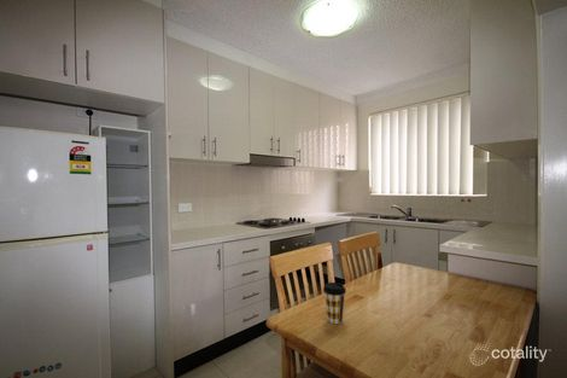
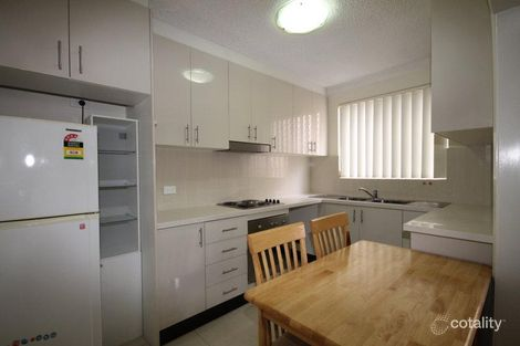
- coffee cup [322,281,347,325]
